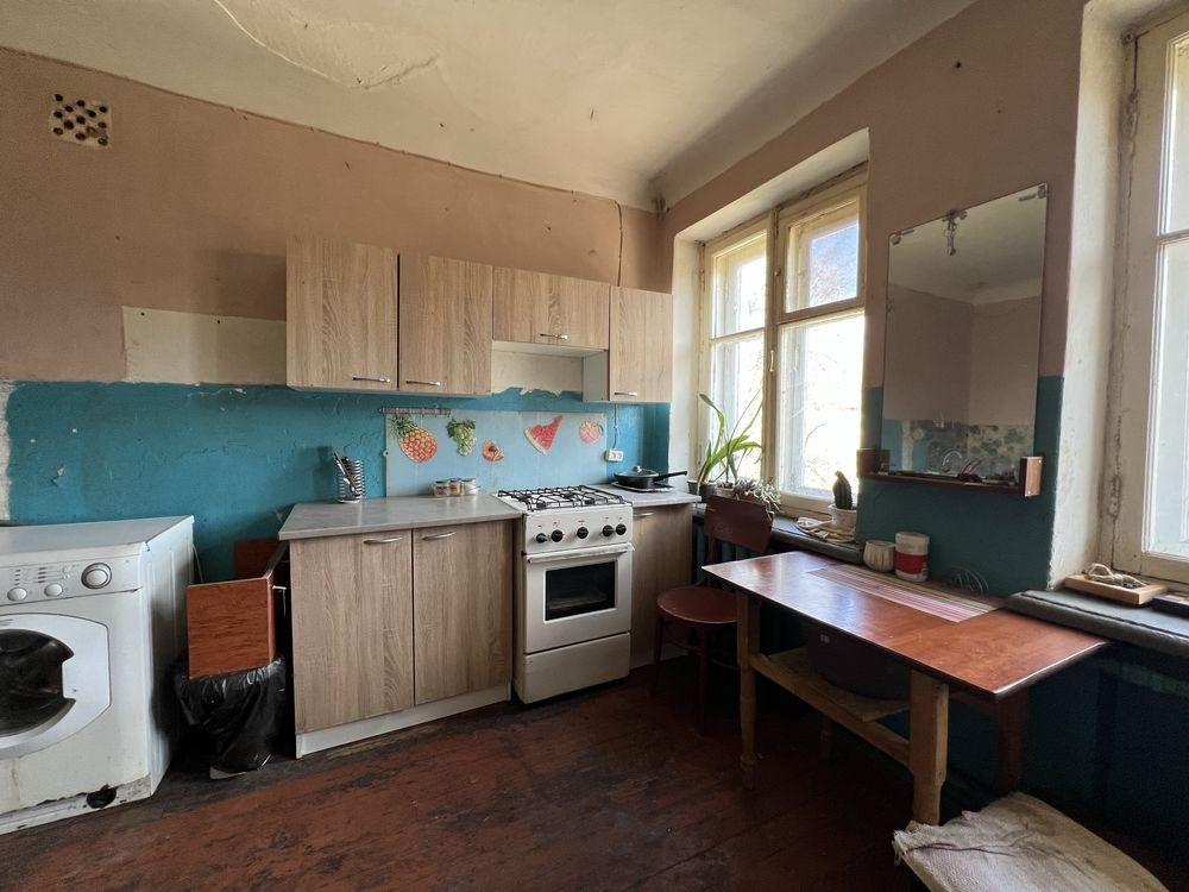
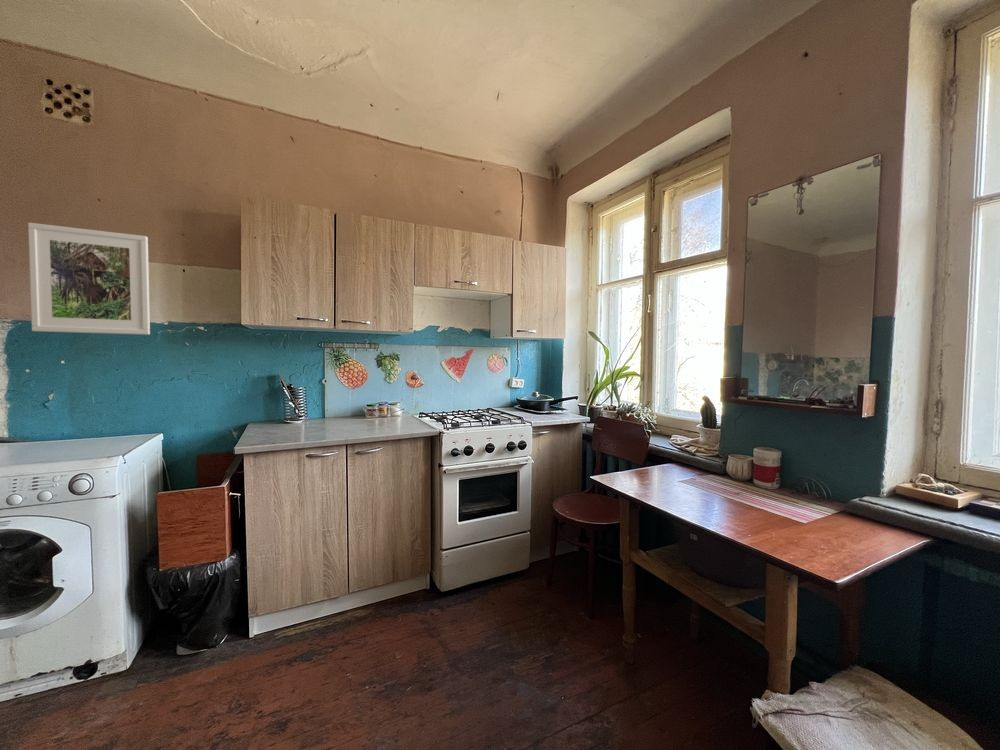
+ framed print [27,222,151,336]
